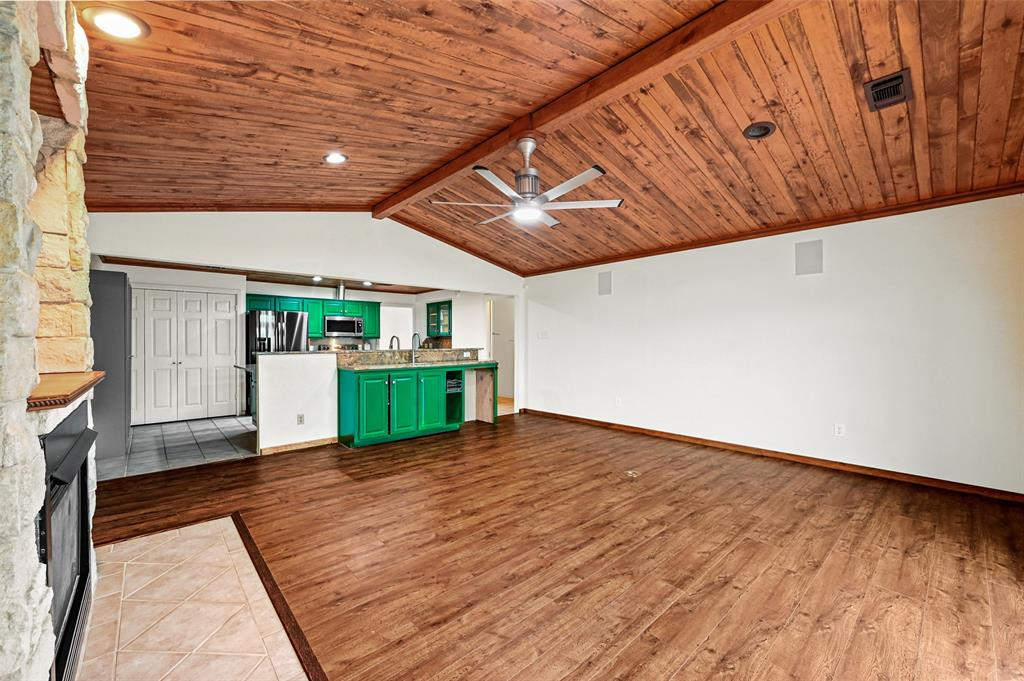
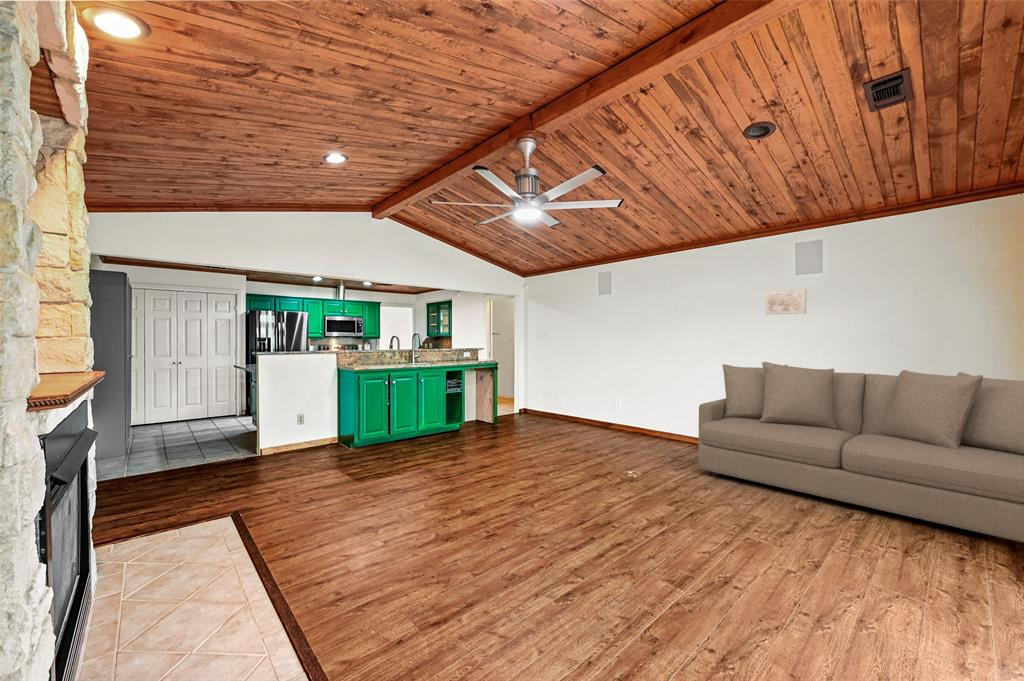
+ sofa [697,361,1024,544]
+ wall art [764,288,807,316]
